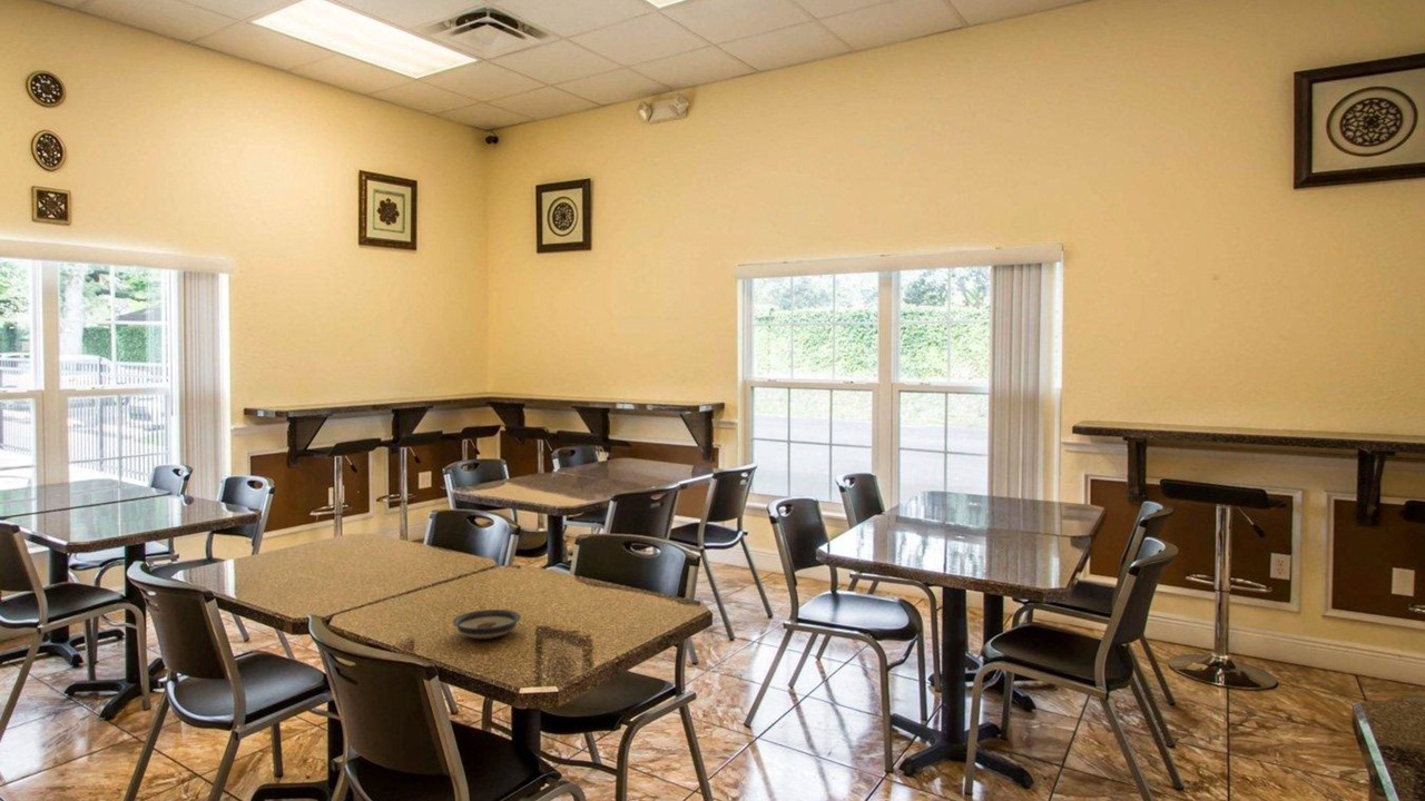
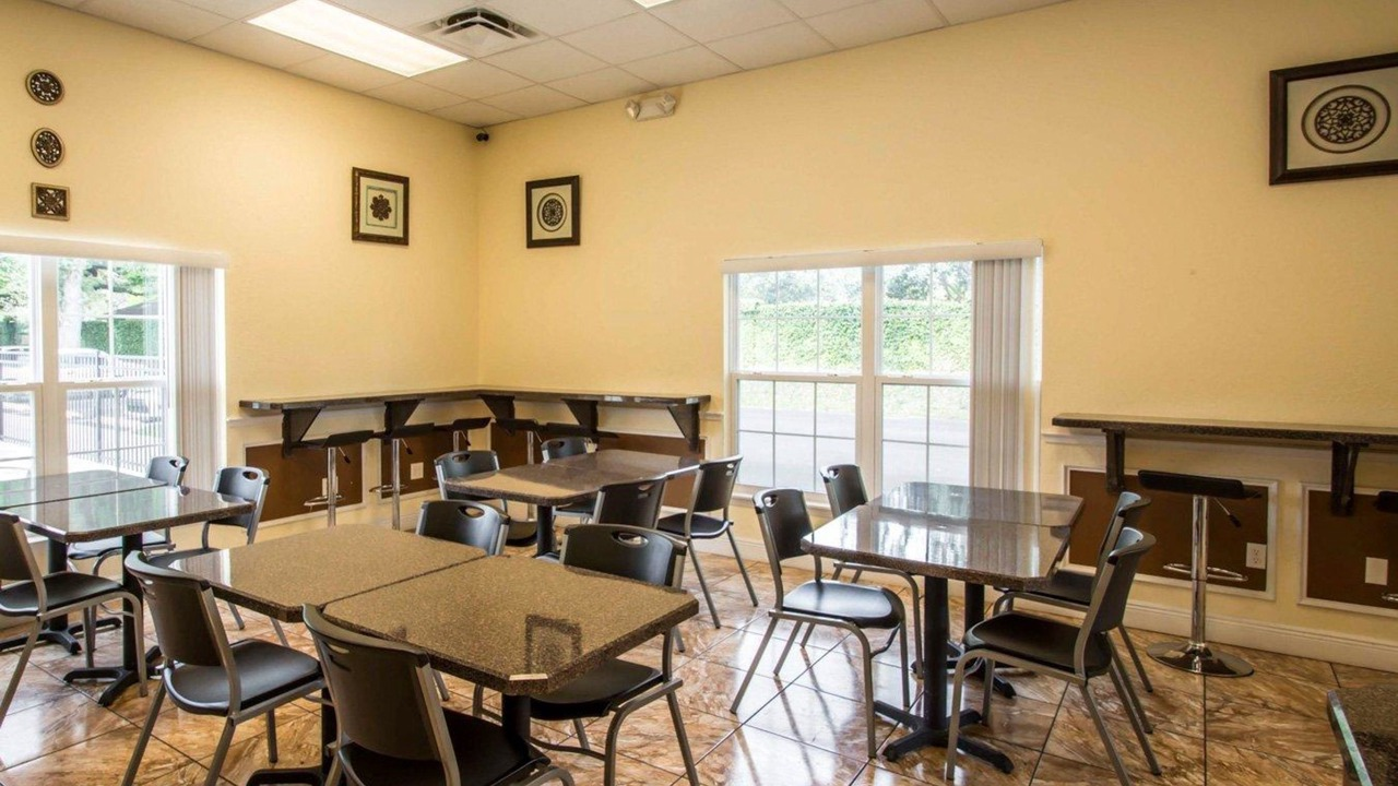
- saucer [452,609,522,640]
